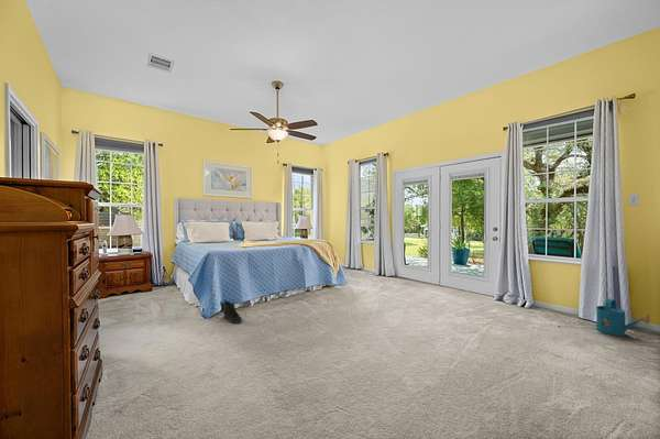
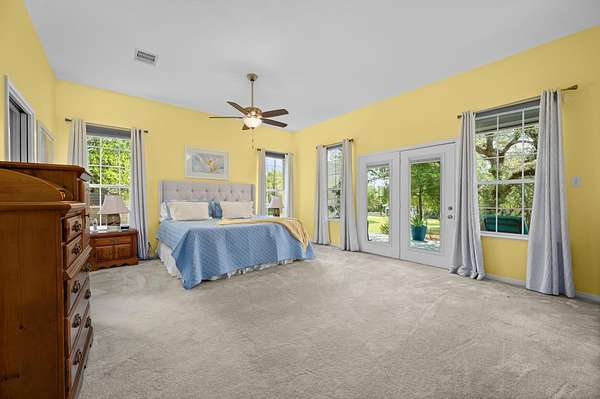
- sneaker [219,299,243,325]
- watering can [595,297,650,337]
